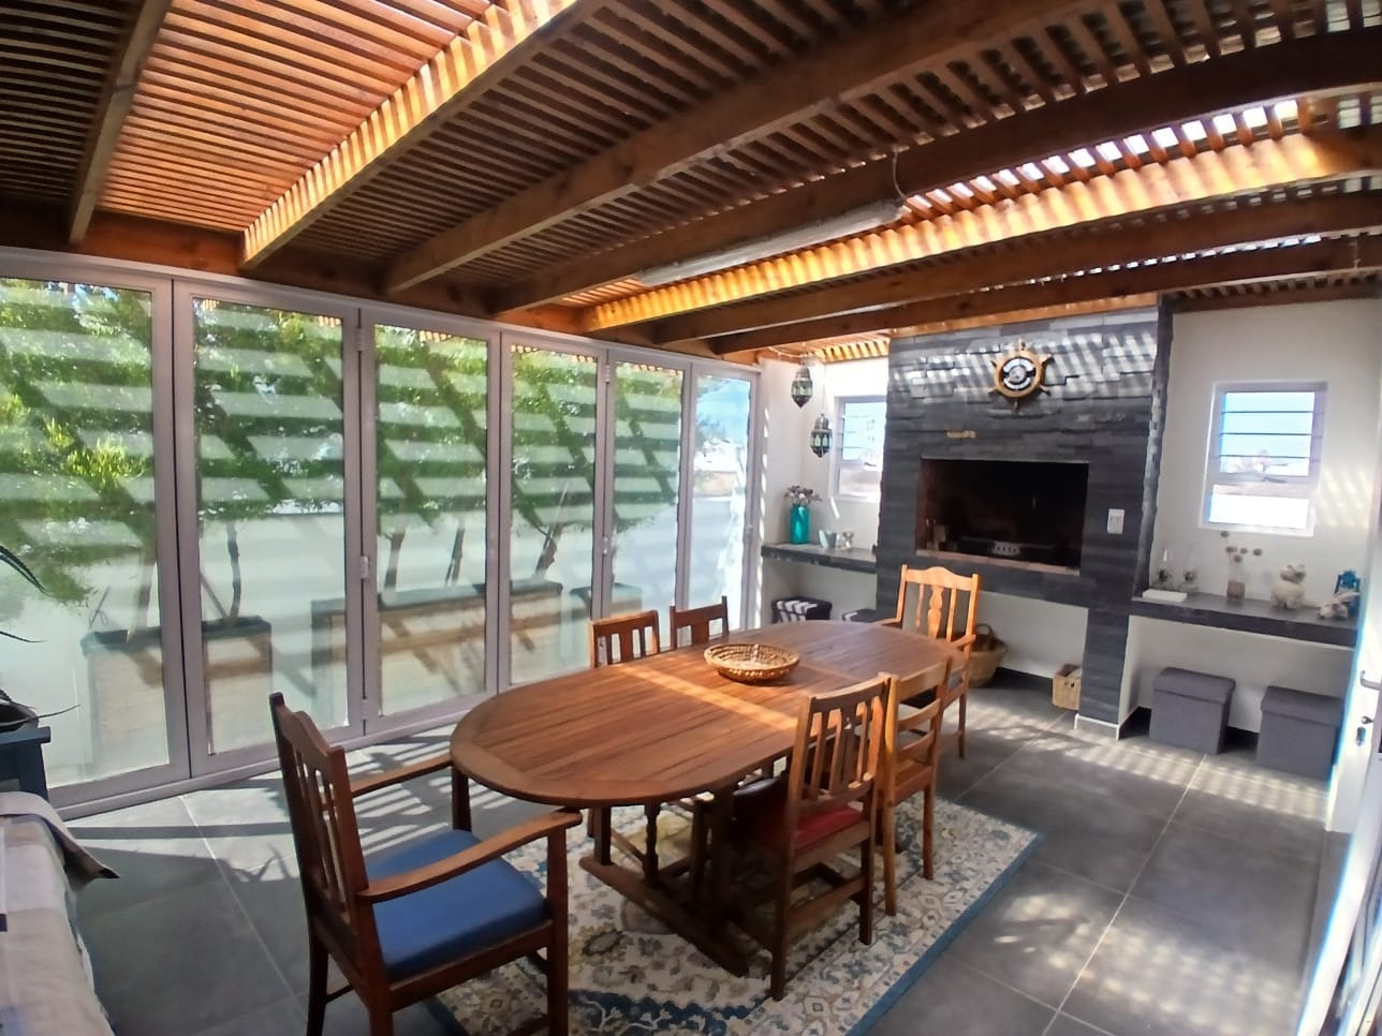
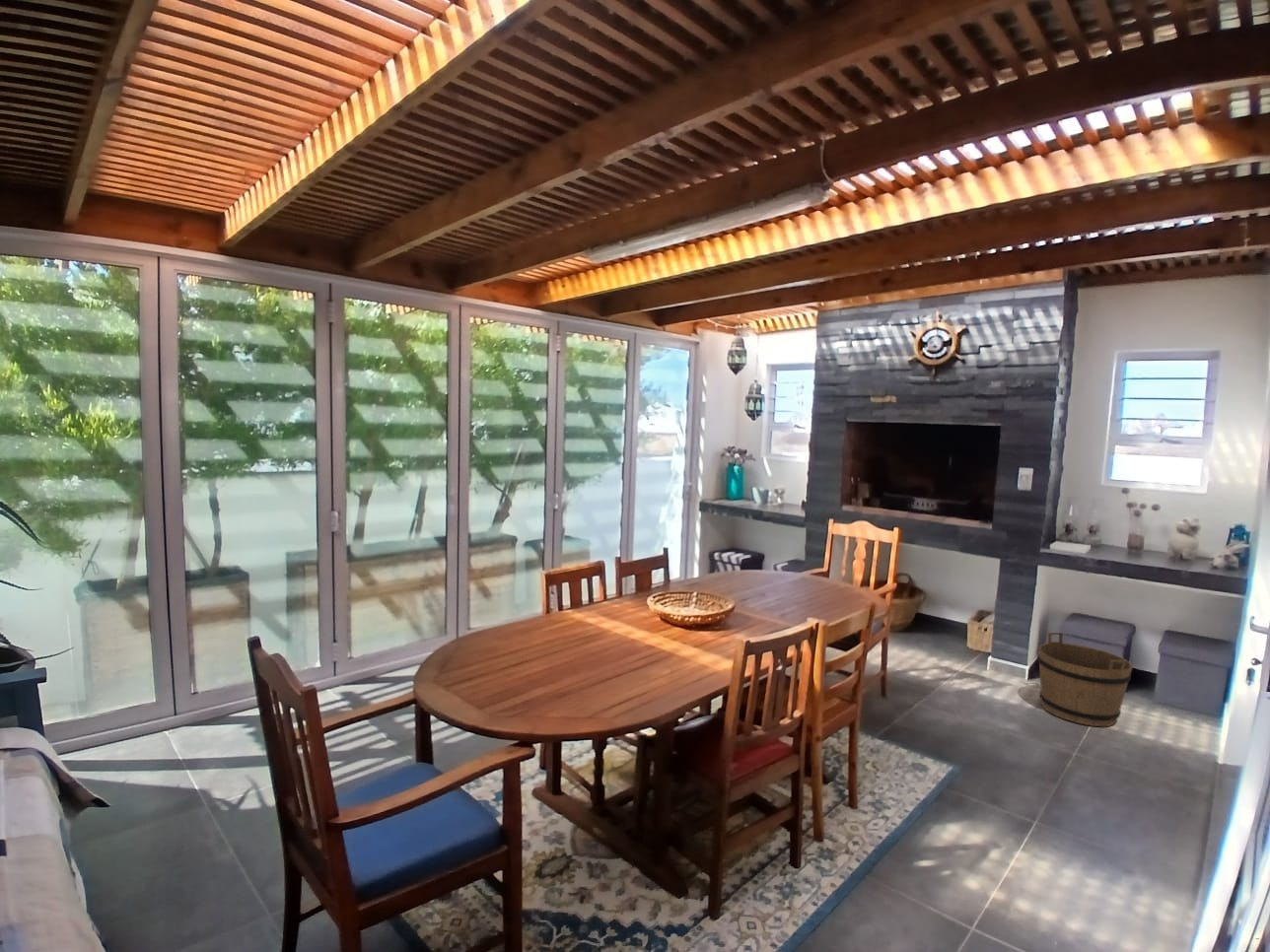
+ bucket [1036,632,1134,727]
